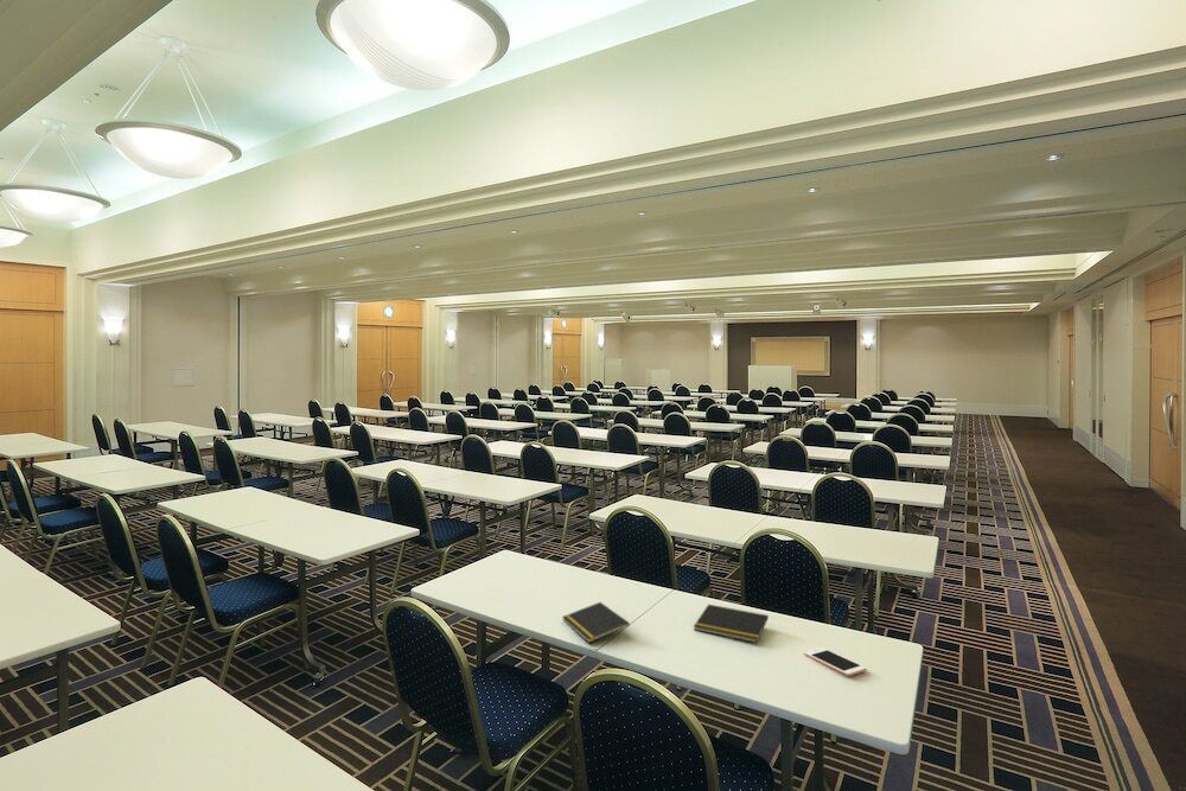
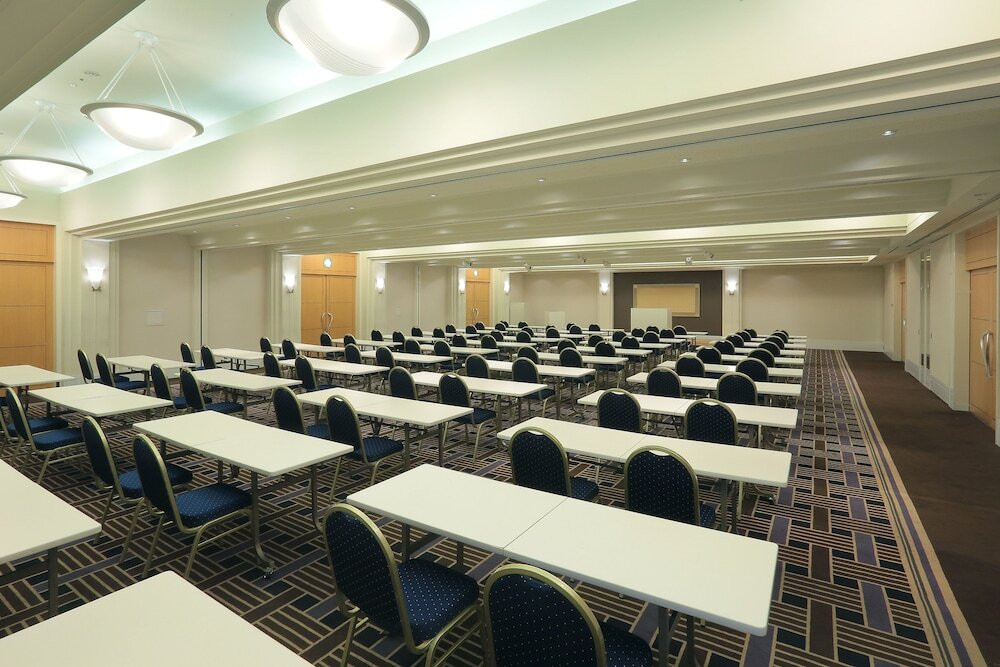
- notepad [561,601,631,644]
- notepad [693,604,770,644]
- cell phone [803,646,867,677]
